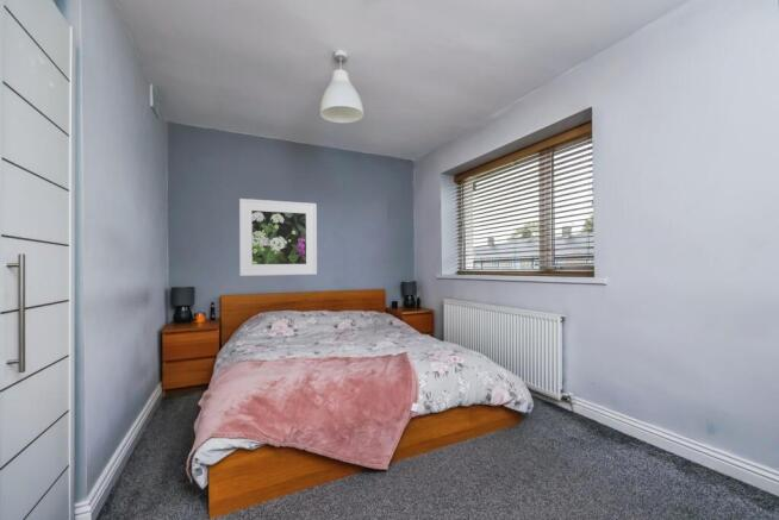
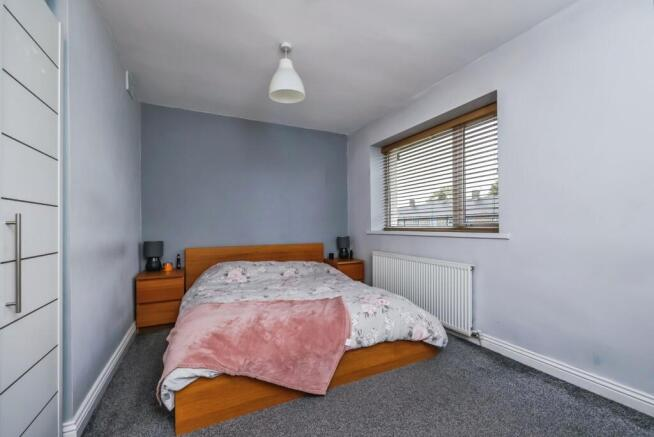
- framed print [238,198,318,277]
